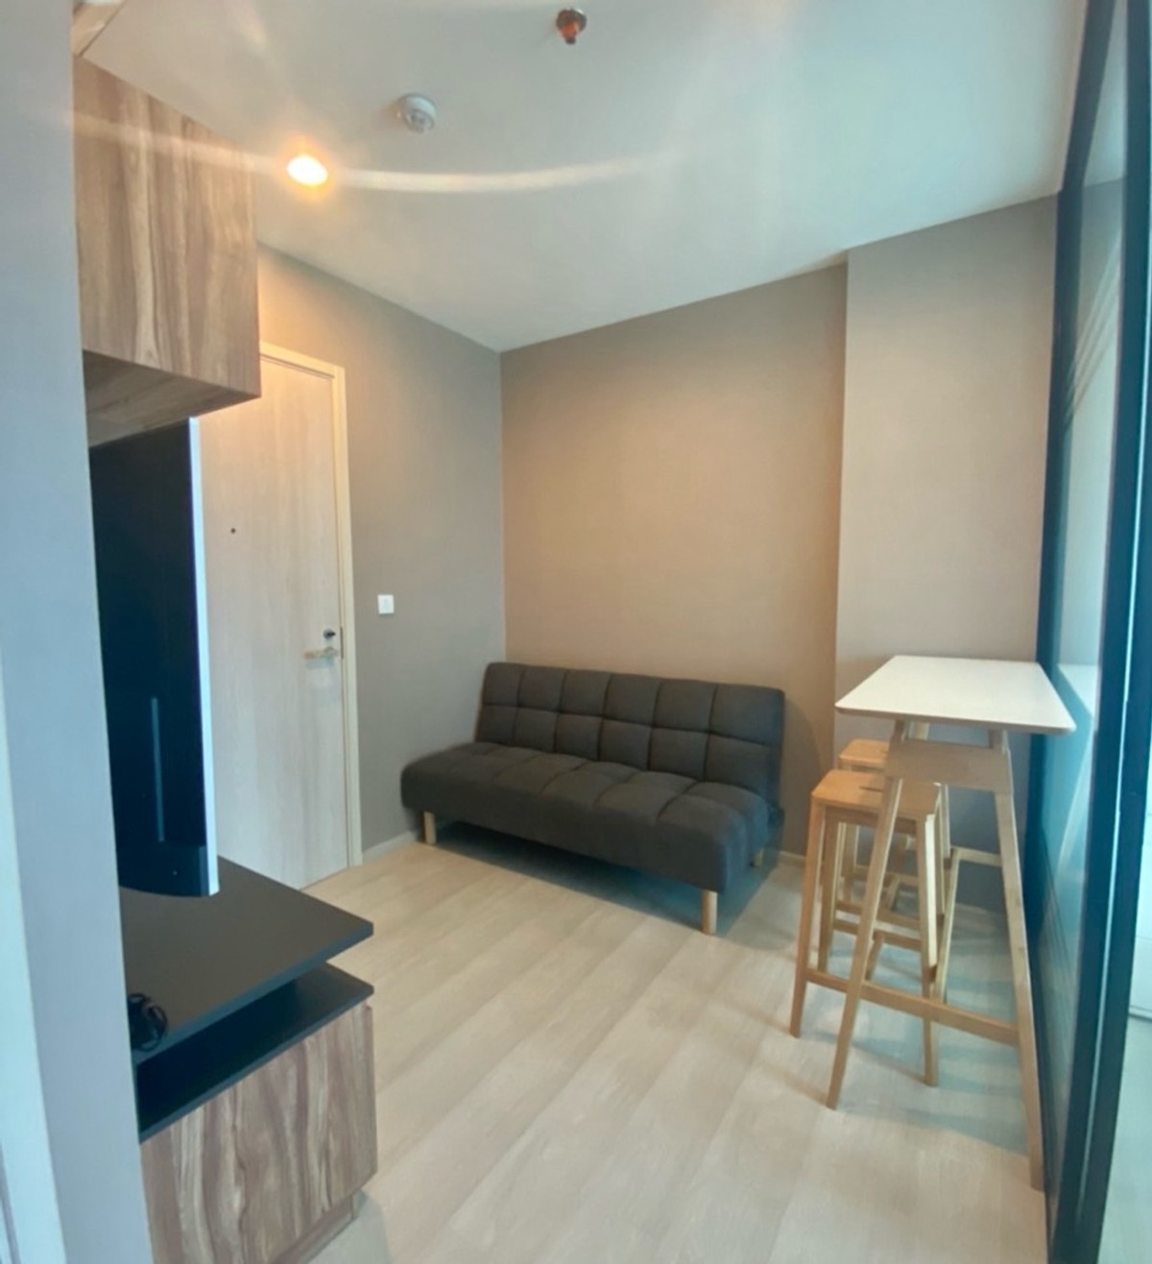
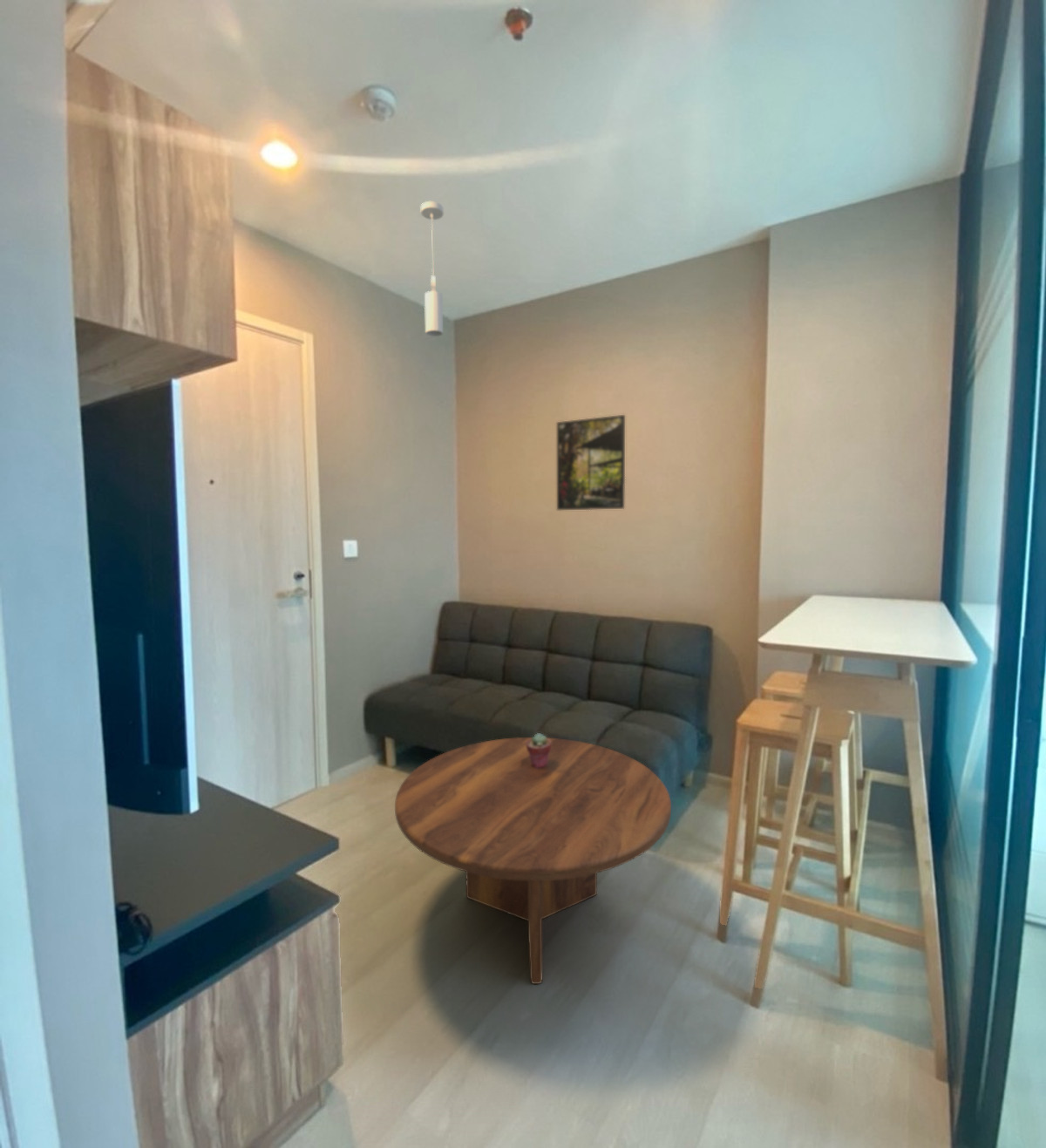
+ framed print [556,414,626,511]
+ potted succulent [526,732,551,768]
+ coffee table [394,737,672,985]
+ pendant light [420,200,445,337]
